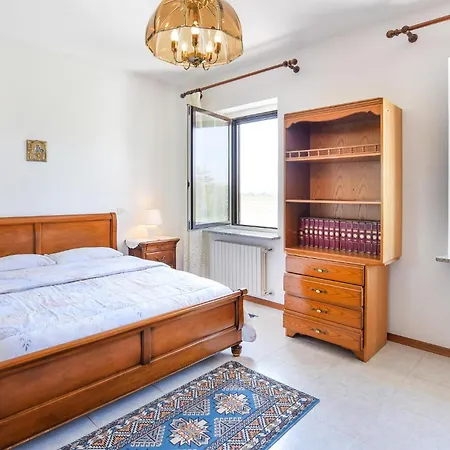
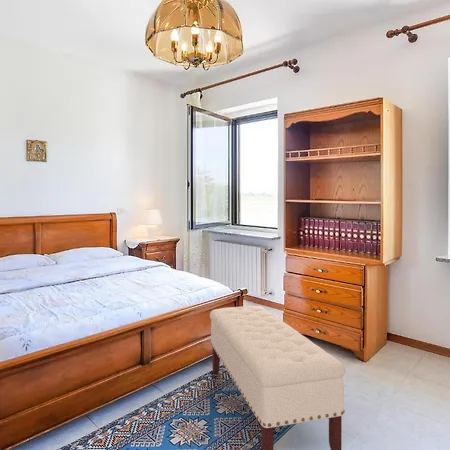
+ bench [209,305,346,450]
